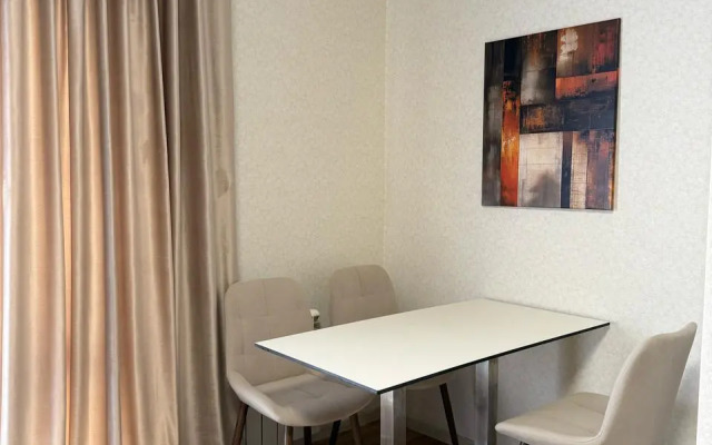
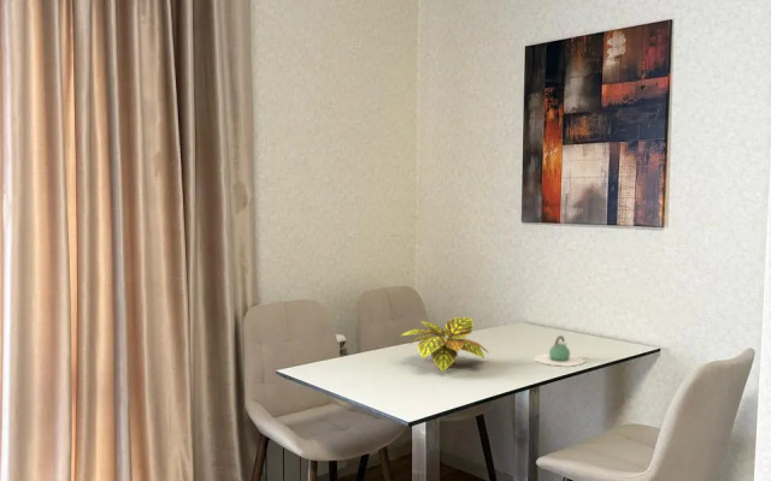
+ teapot [534,334,587,367]
+ plant [400,316,490,374]
